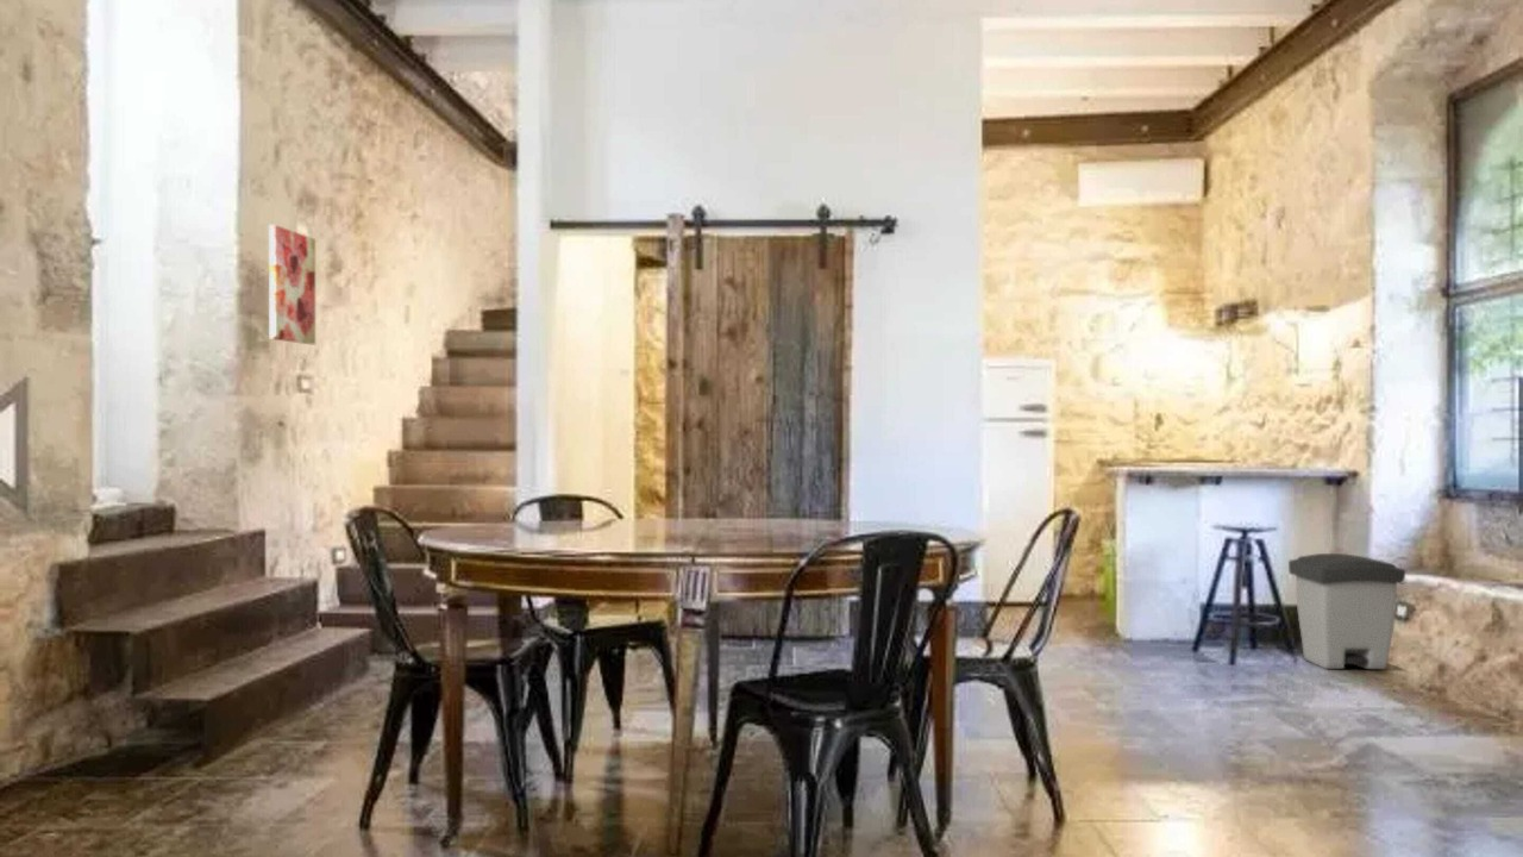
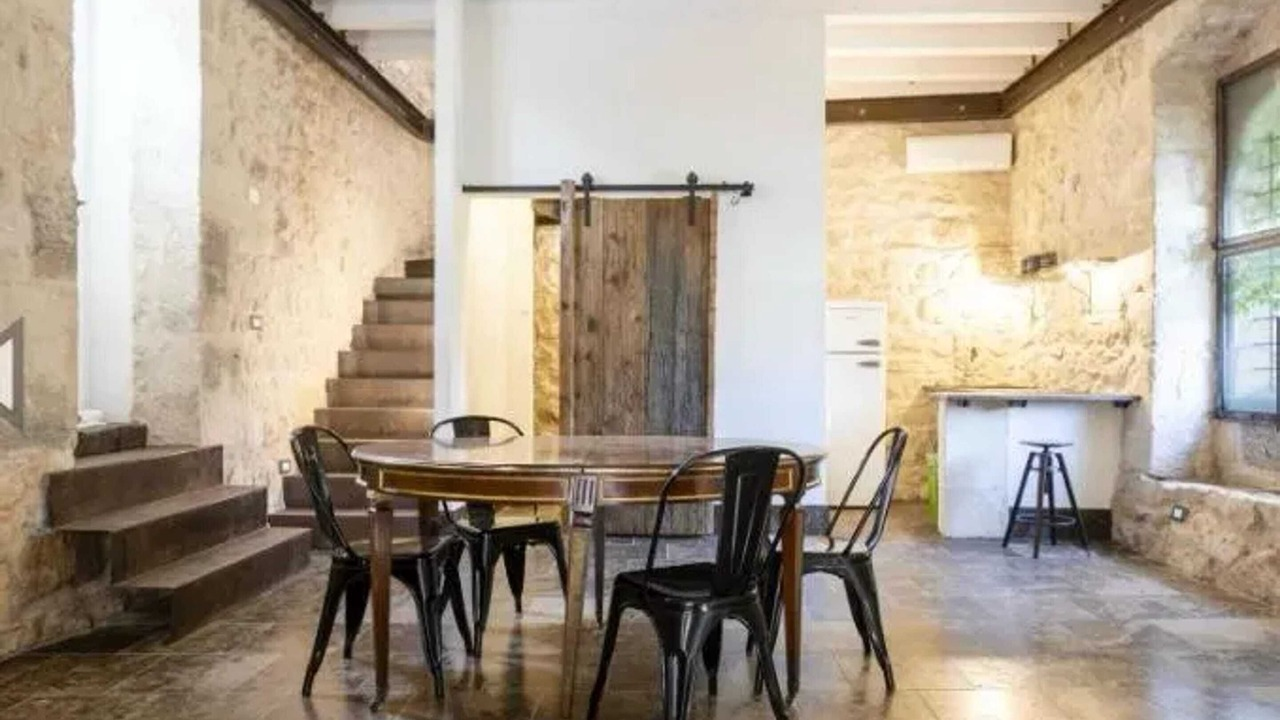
- trash can [1287,552,1406,670]
- wall art [268,224,316,345]
